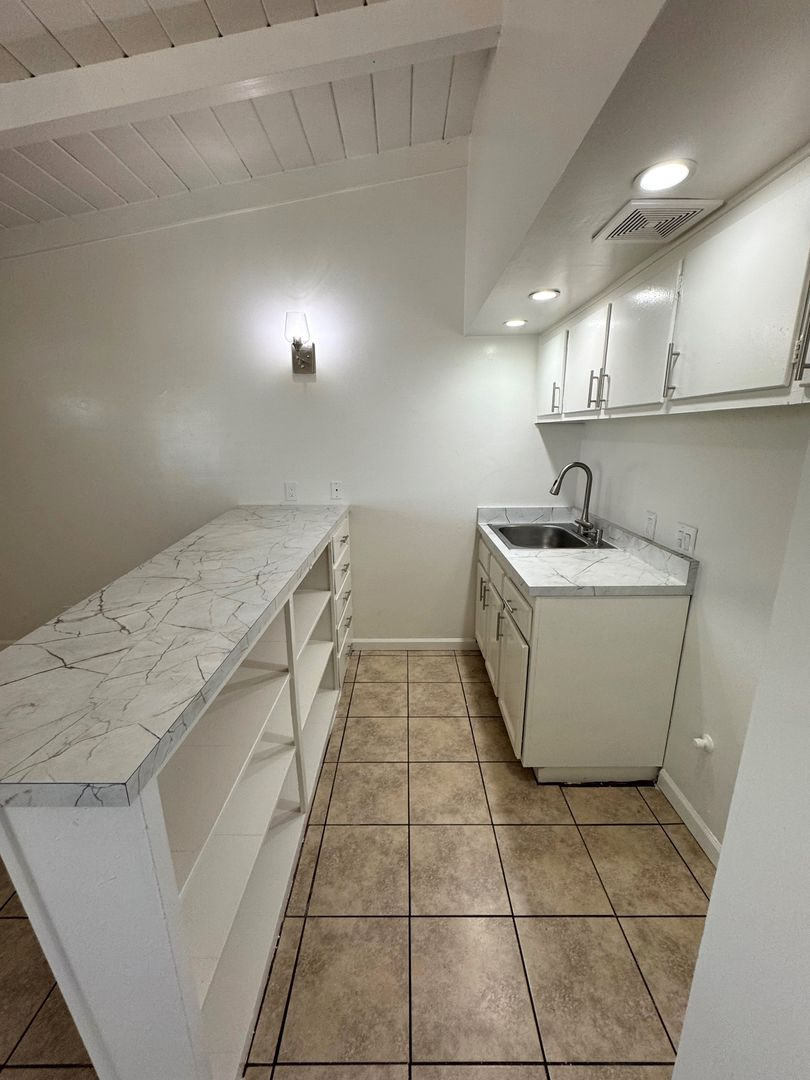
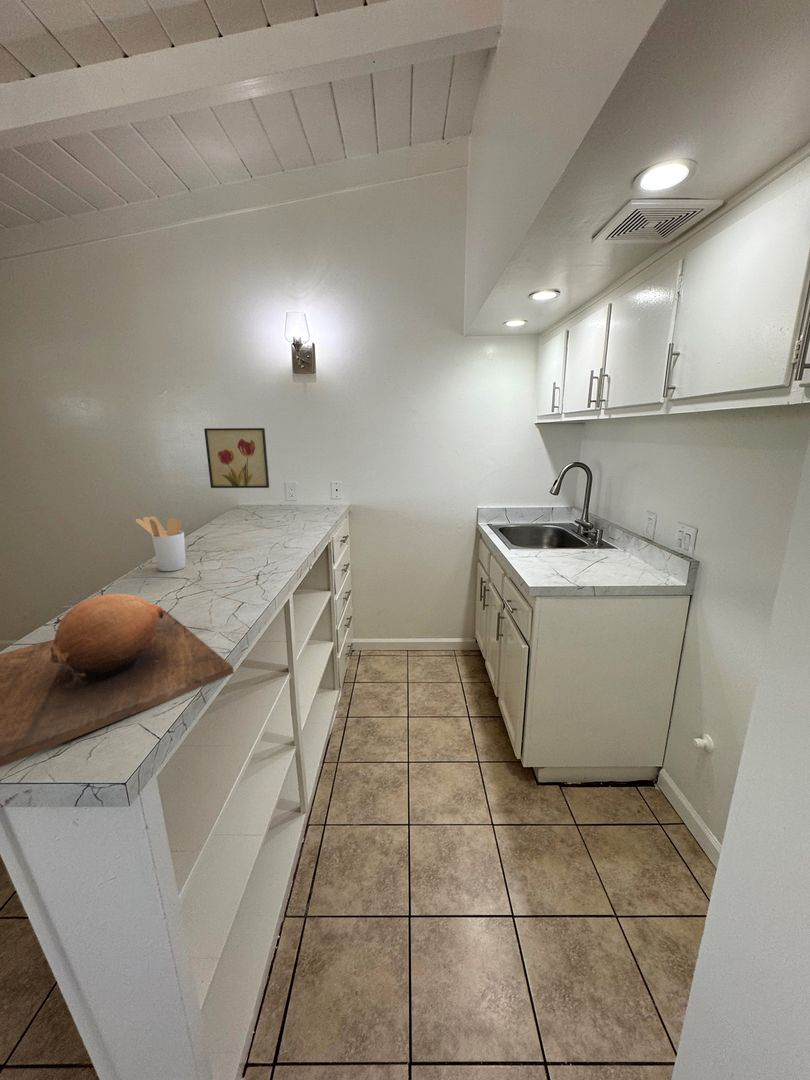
+ utensil holder [135,515,187,572]
+ wall art [203,427,270,489]
+ chopping board [0,593,235,768]
